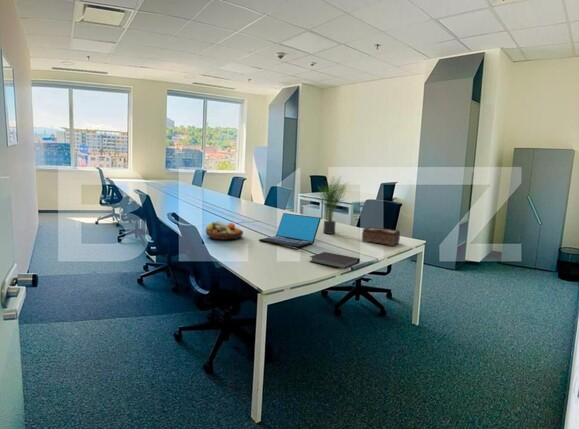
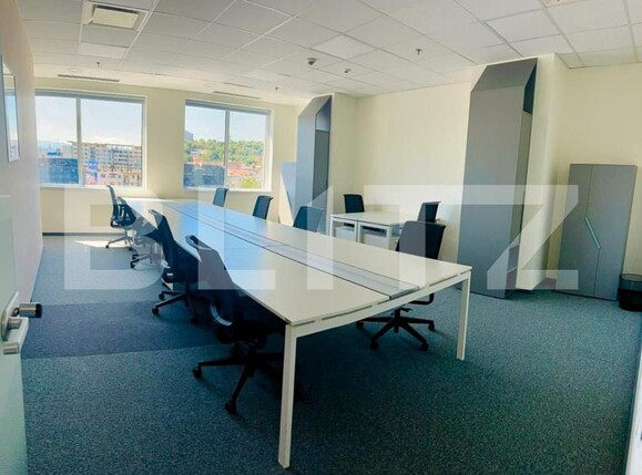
- potted plant [312,174,349,235]
- fruit bowl [205,220,244,241]
- laptop [258,212,322,249]
- notebook [309,251,361,270]
- tissue box [361,226,401,247]
